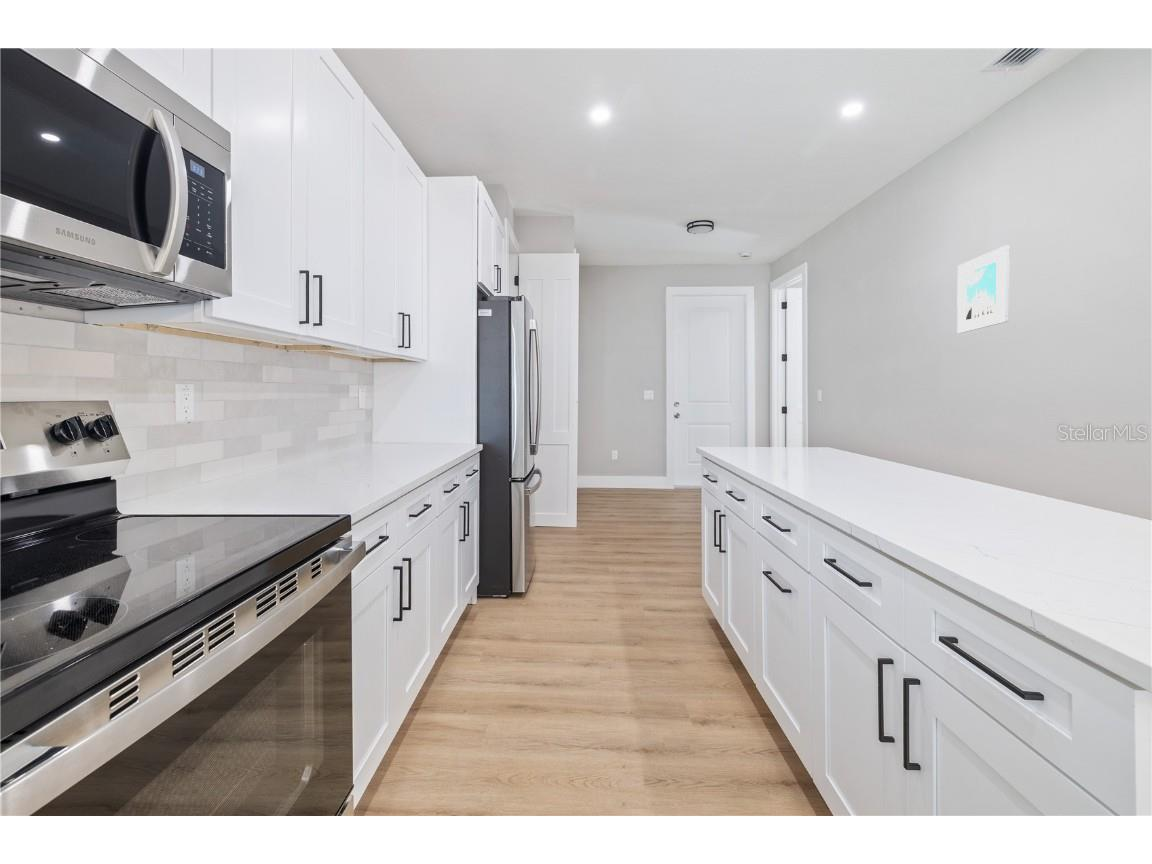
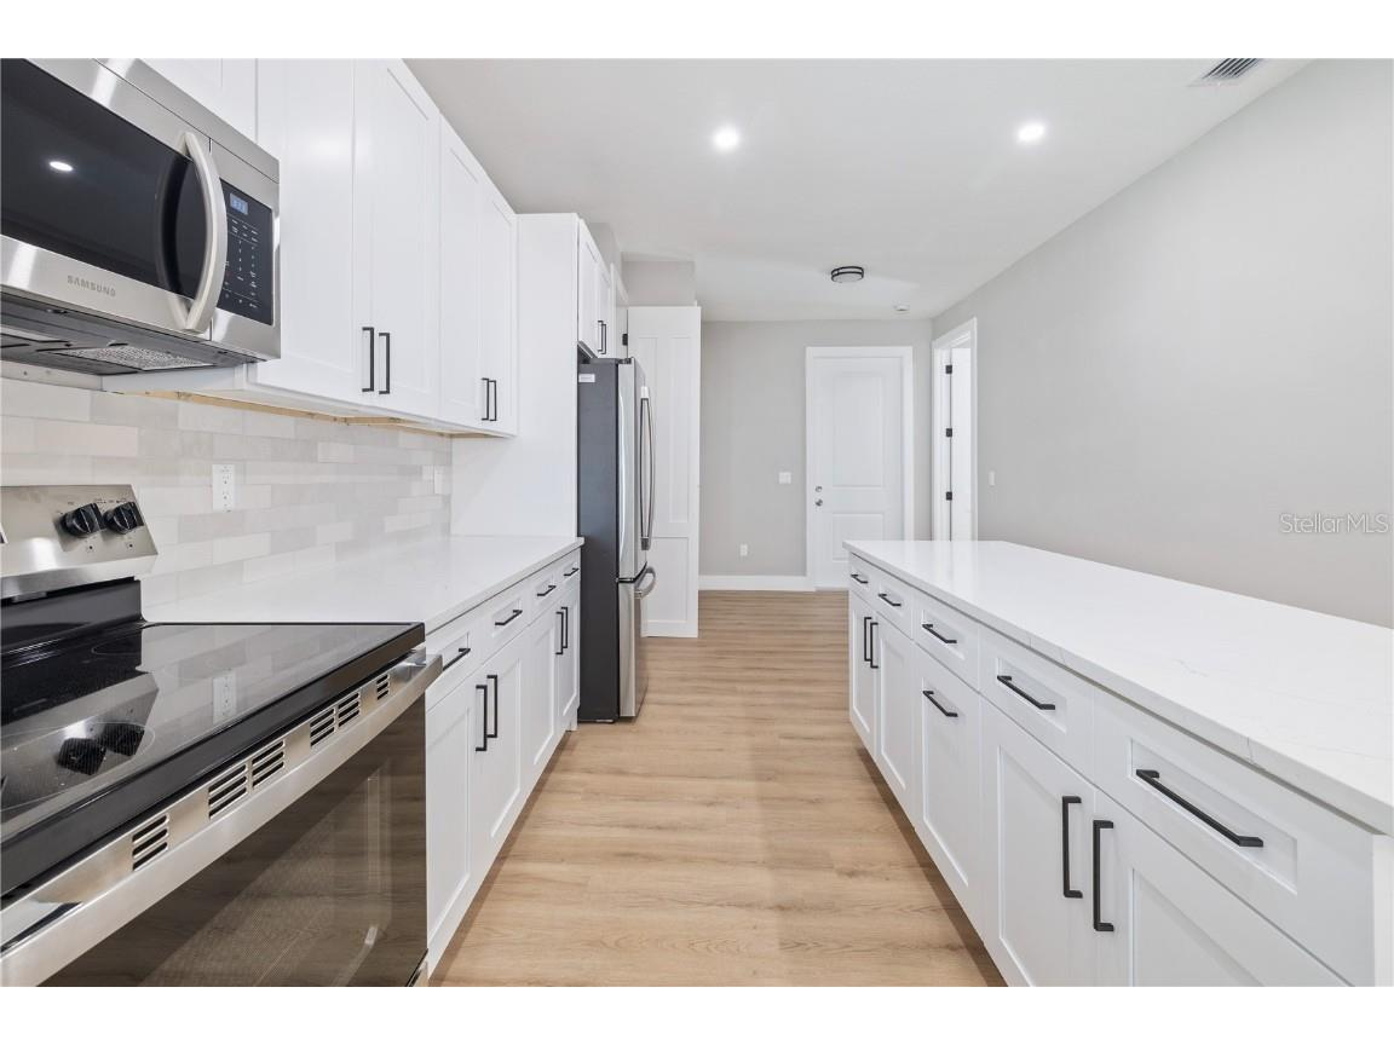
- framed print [956,245,1011,334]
